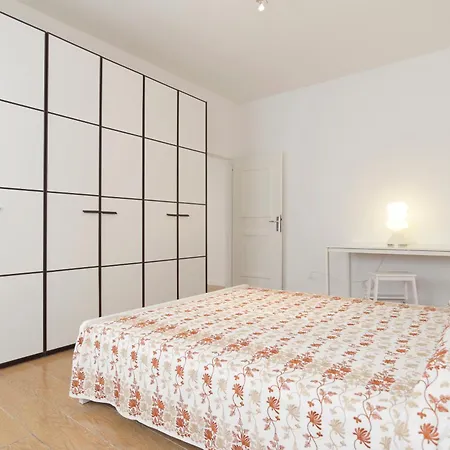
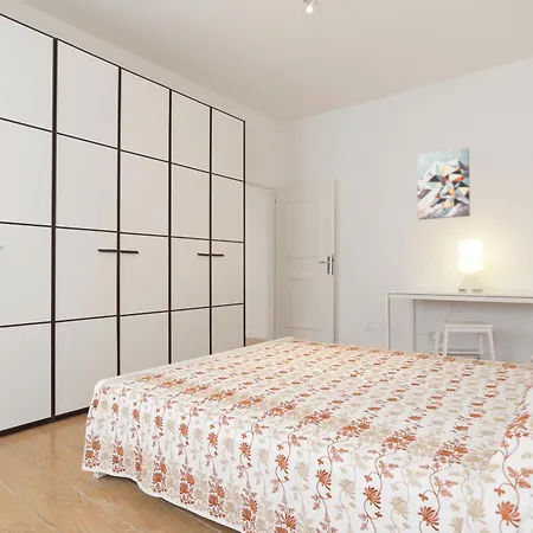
+ wall art [416,146,471,220]
